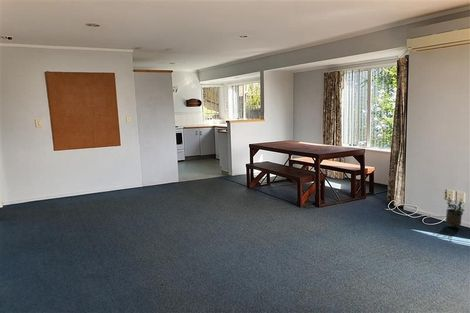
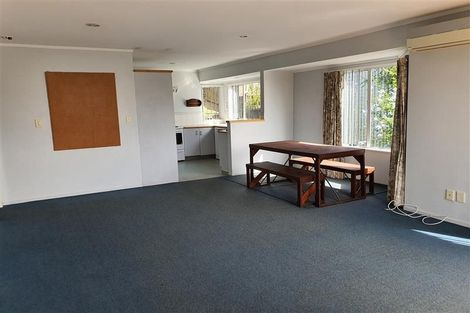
- potted plant [444,191,465,229]
